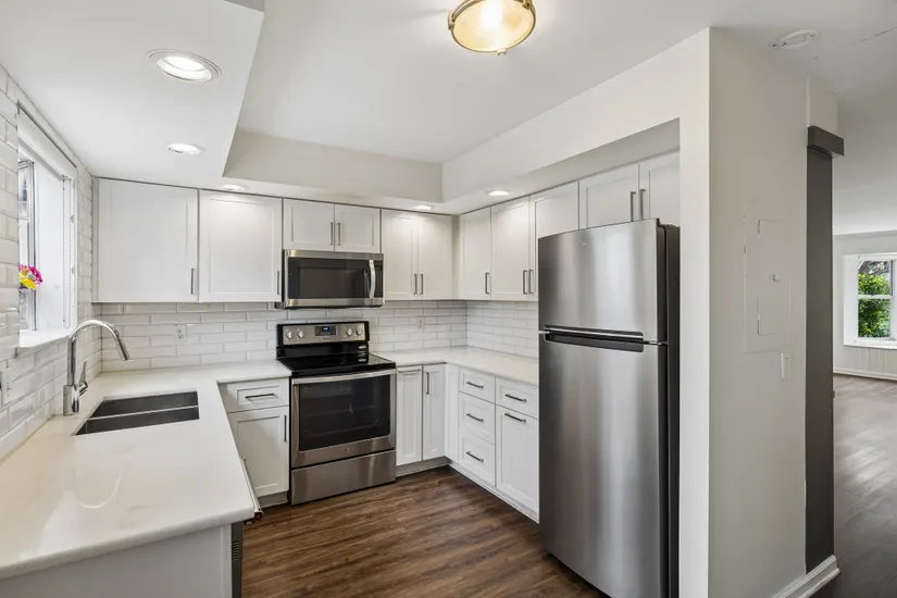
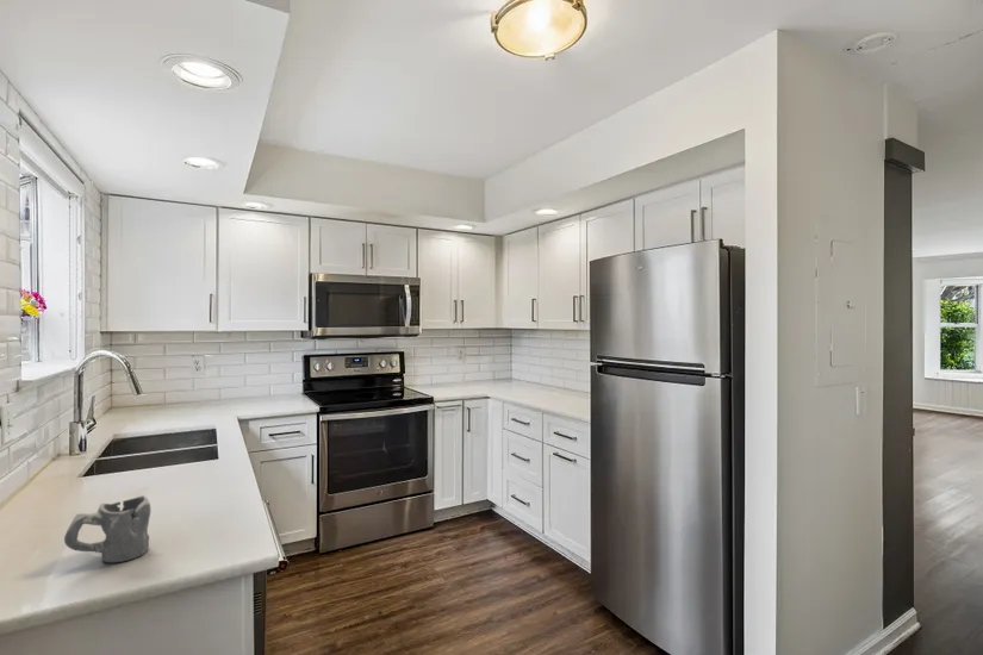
+ mug [63,494,151,563]
